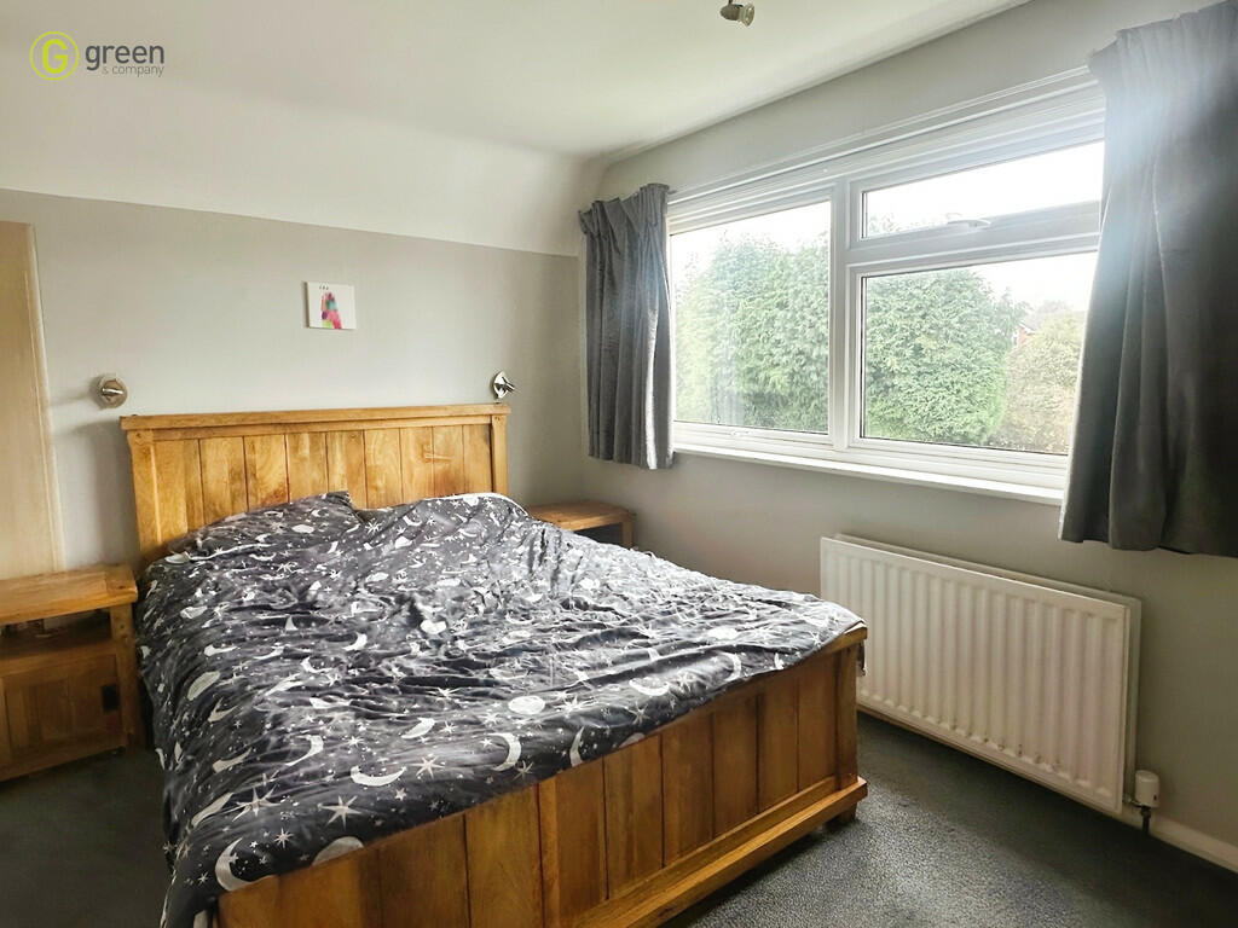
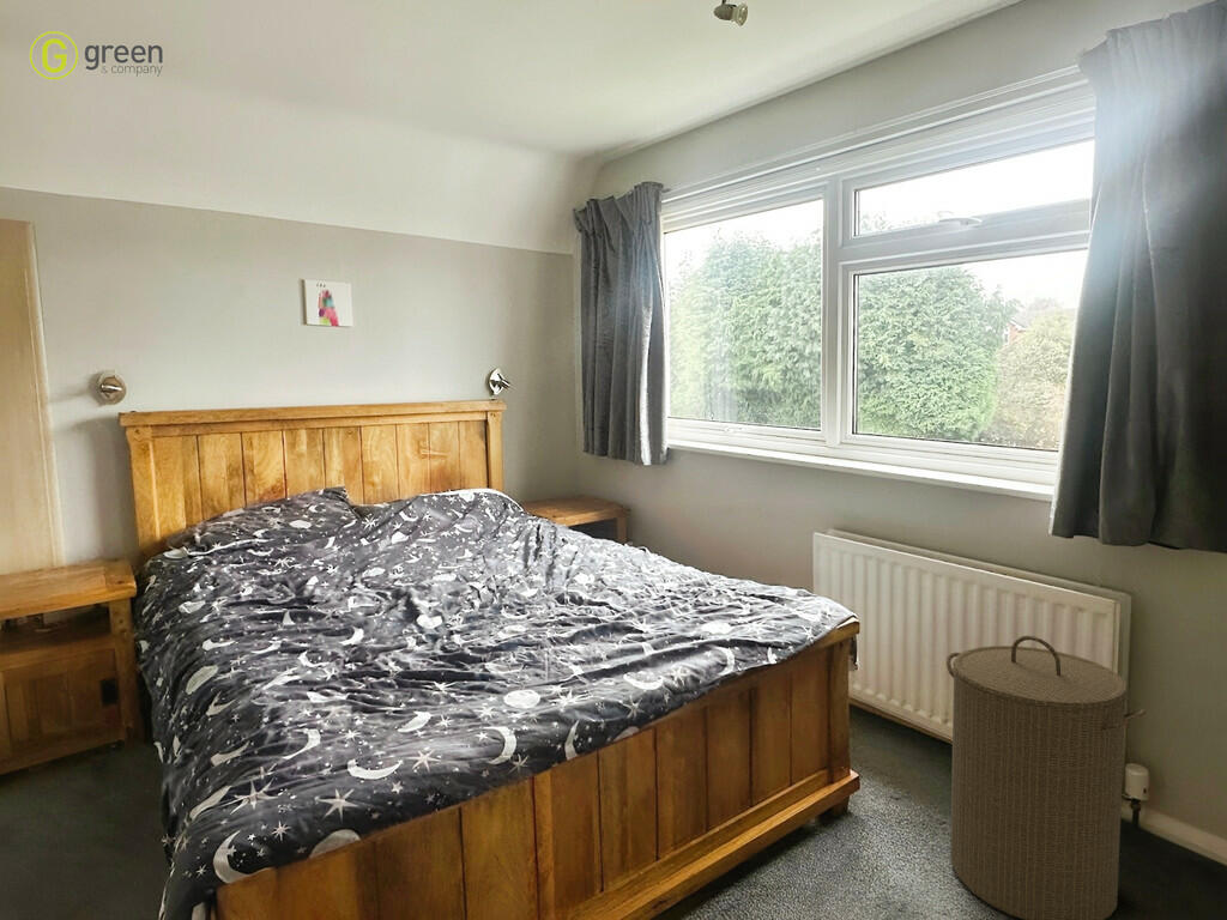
+ laundry hamper [945,635,1148,920]
